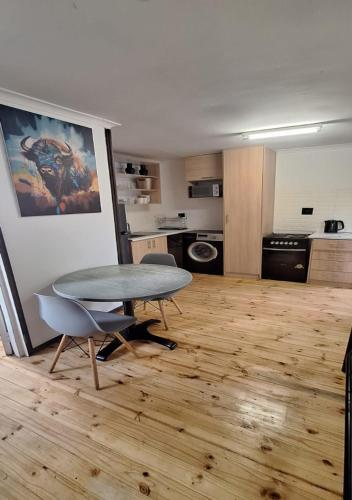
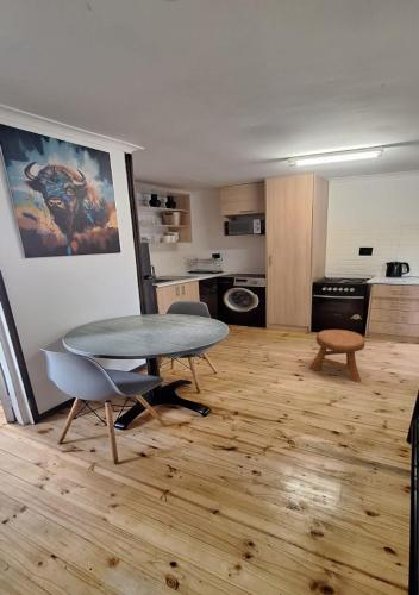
+ stool [308,328,365,383]
